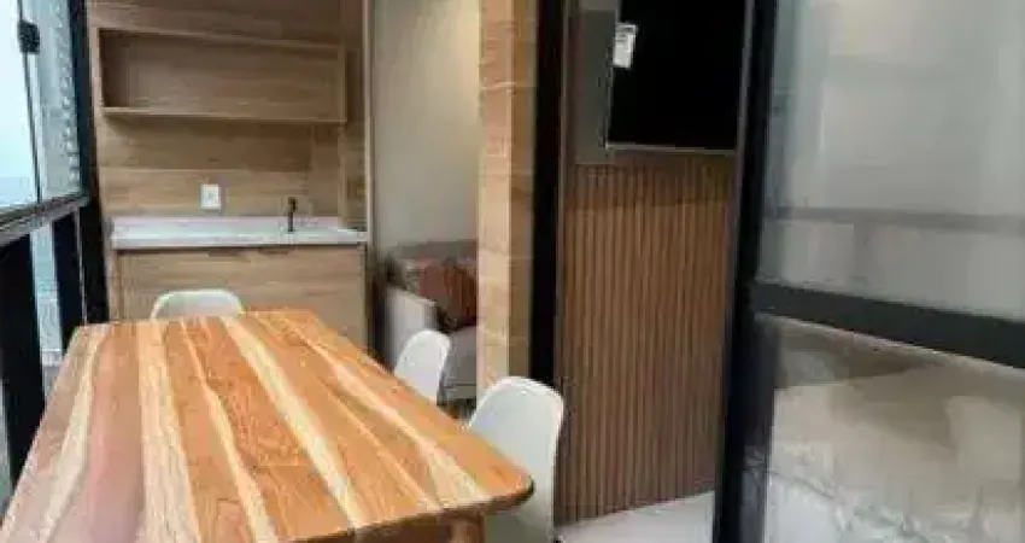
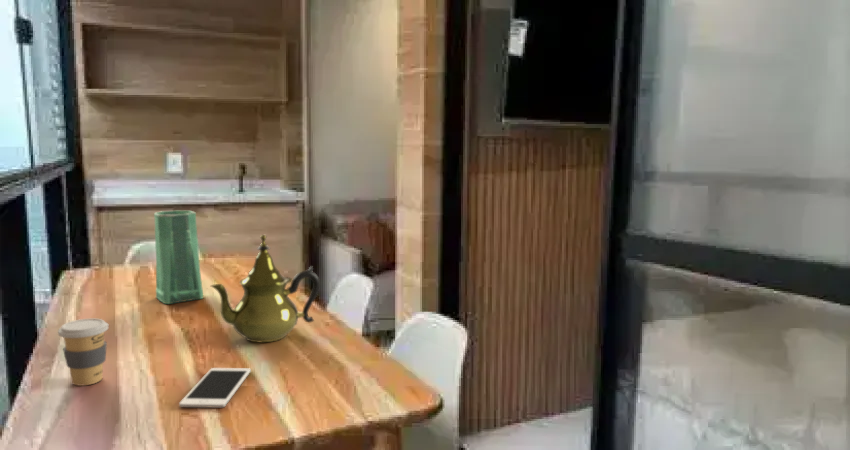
+ vase [153,210,204,305]
+ teapot [209,234,321,343]
+ coffee cup [57,318,109,387]
+ cell phone [178,367,252,409]
